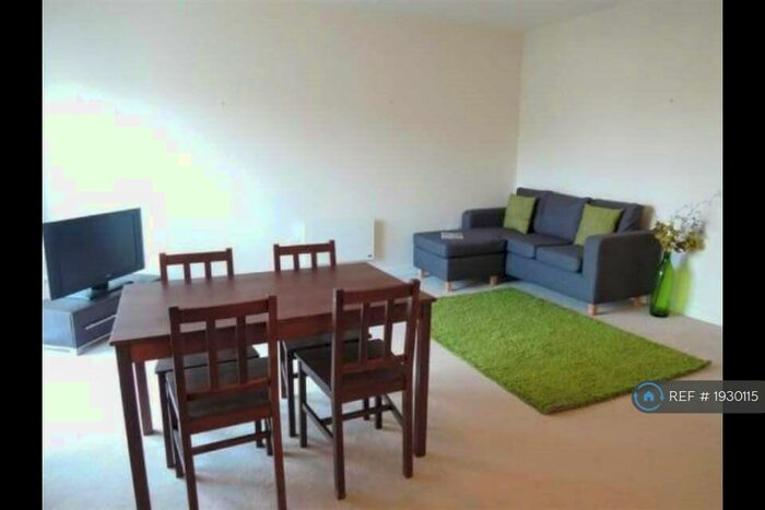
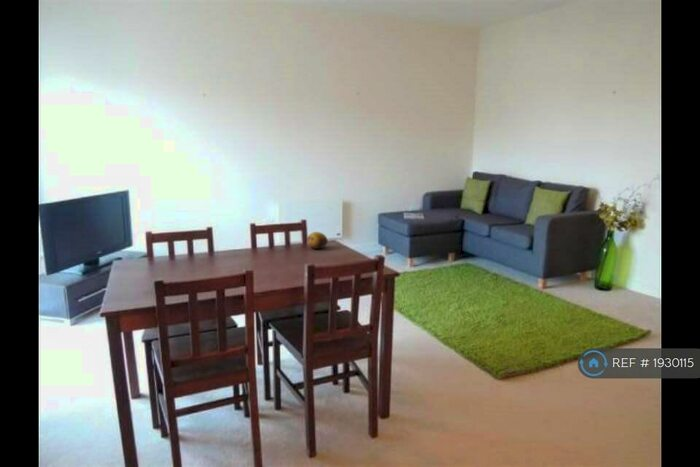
+ fruit [306,231,329,250]
